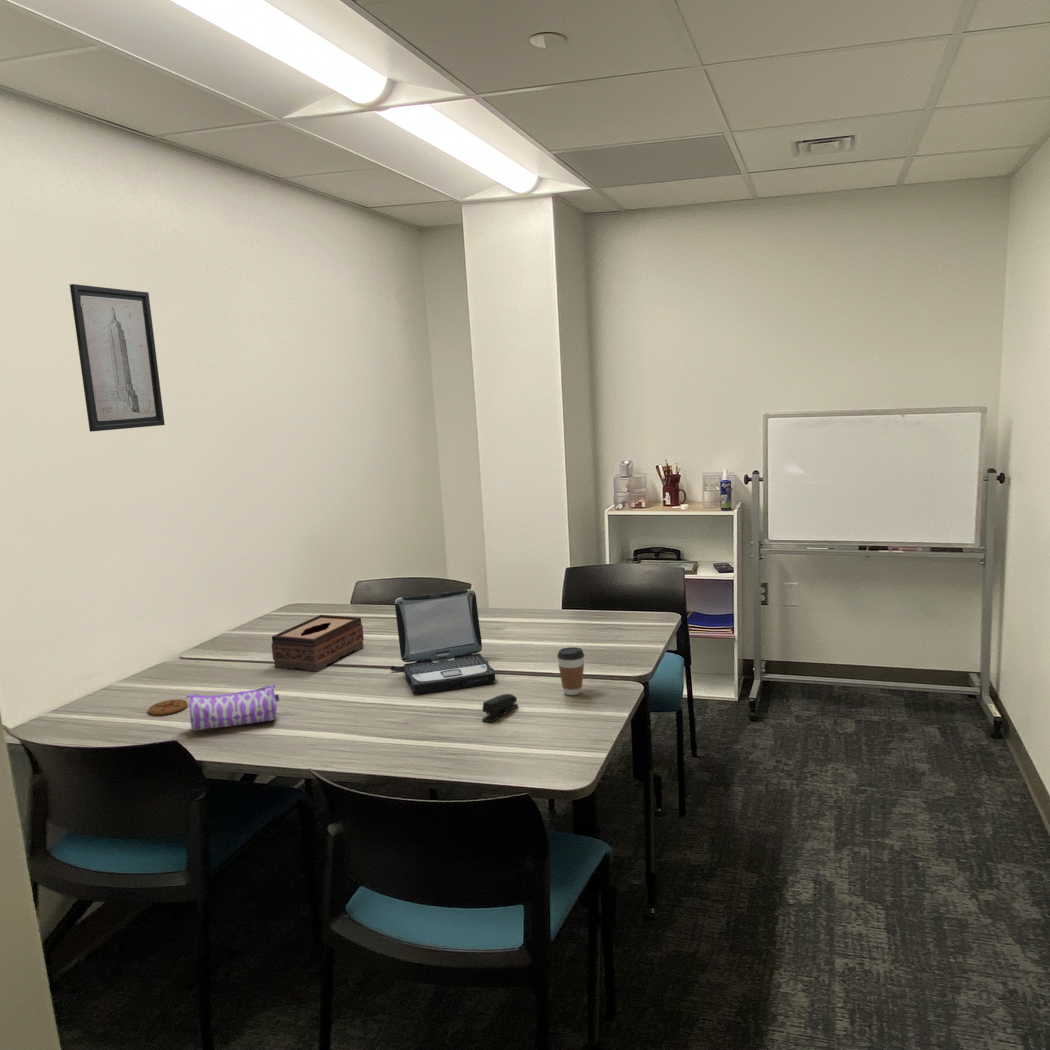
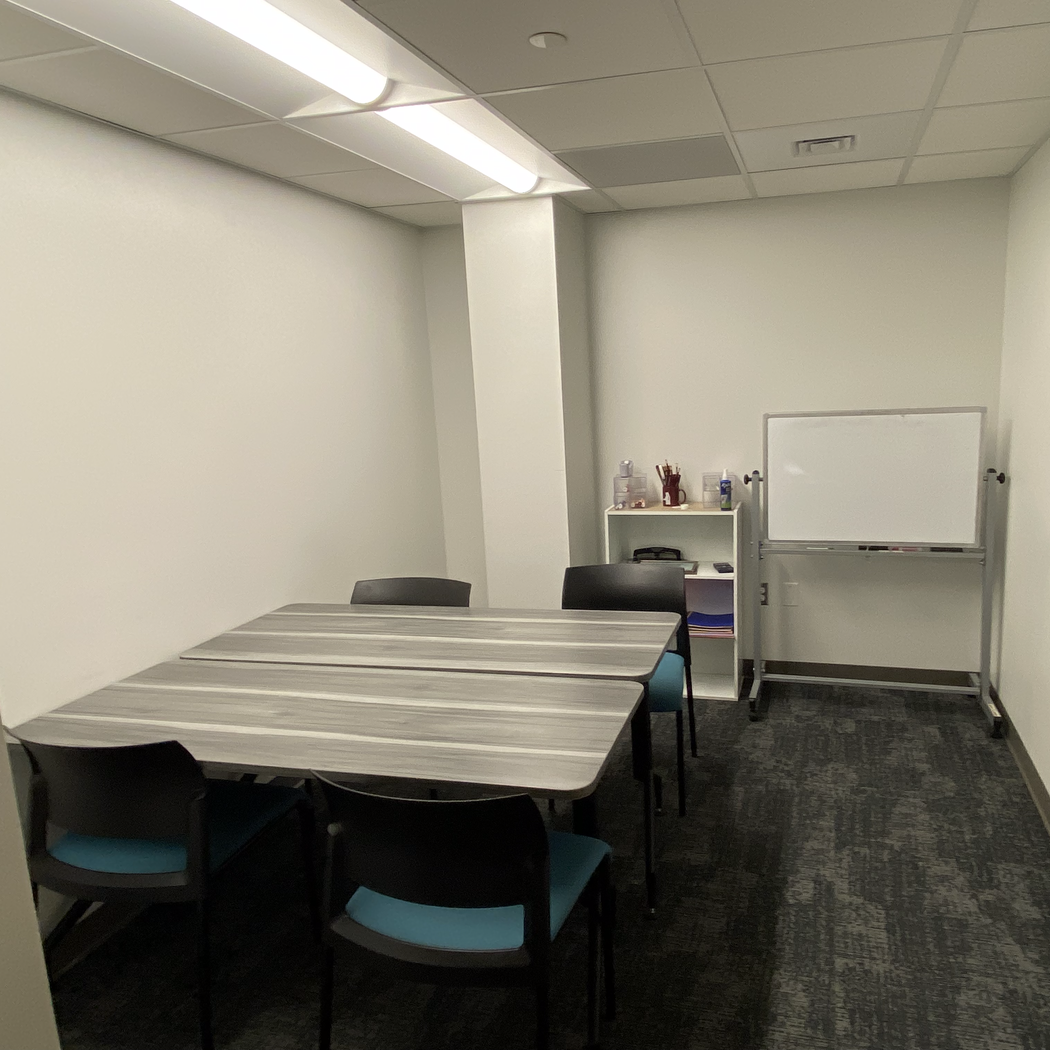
- laptop [390,589,496,695]
- pencil case [185,682,280,732]
- wall art [69,283,166,433]
- coffee cup [556,646,586,696]
- coaster [147,698,189,716]
- stapler [481,693,519,723]
- tissue box [270,614,365,673]
